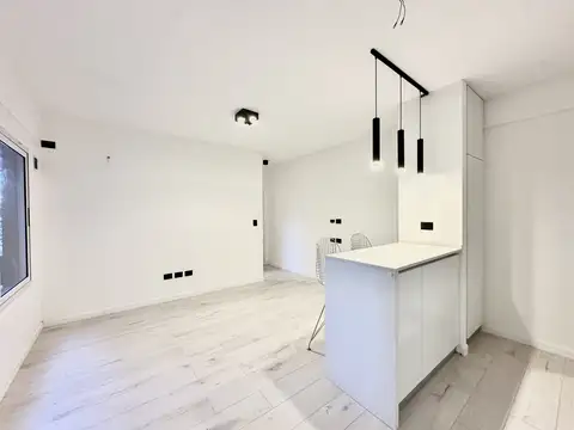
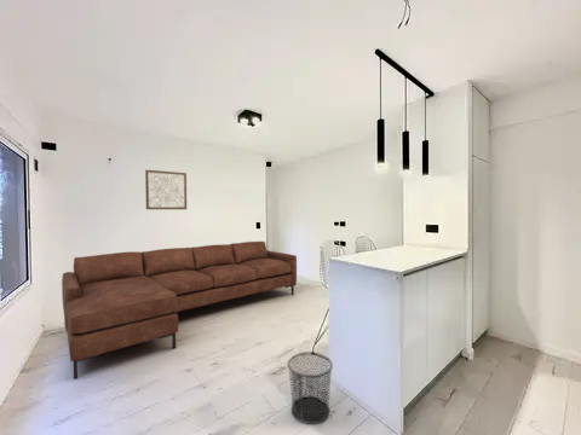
+ sofa [61,240,298,381]
+ waste bin [287,352,334,425]
+ wall art [144,169,188,210]
